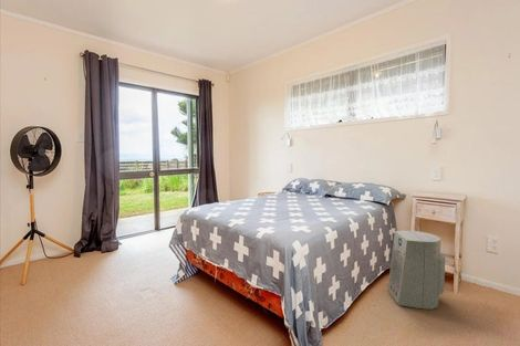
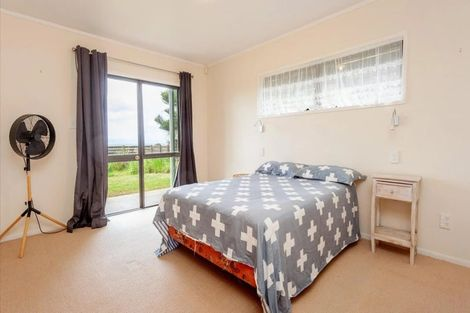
- fan [386,230,446,311]
